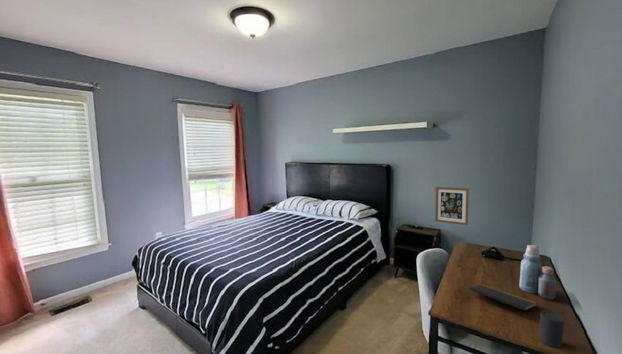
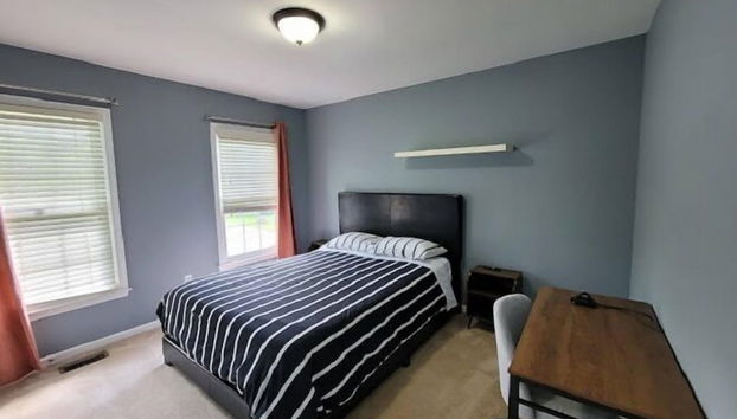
- cup [538,310,565,348]
- bottle [518,244,557,301]
- notepad [468,283,538,319]
- wall art [434,186,470,226]
